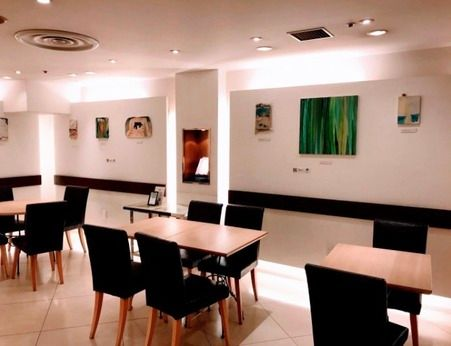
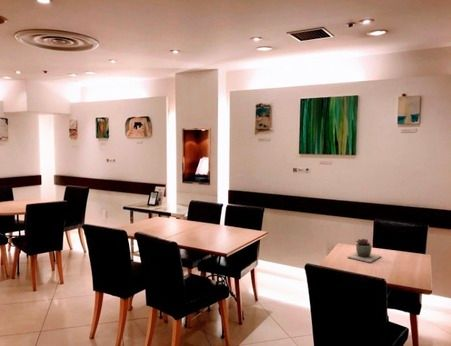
+ succulent plant [346,238,382,264]
